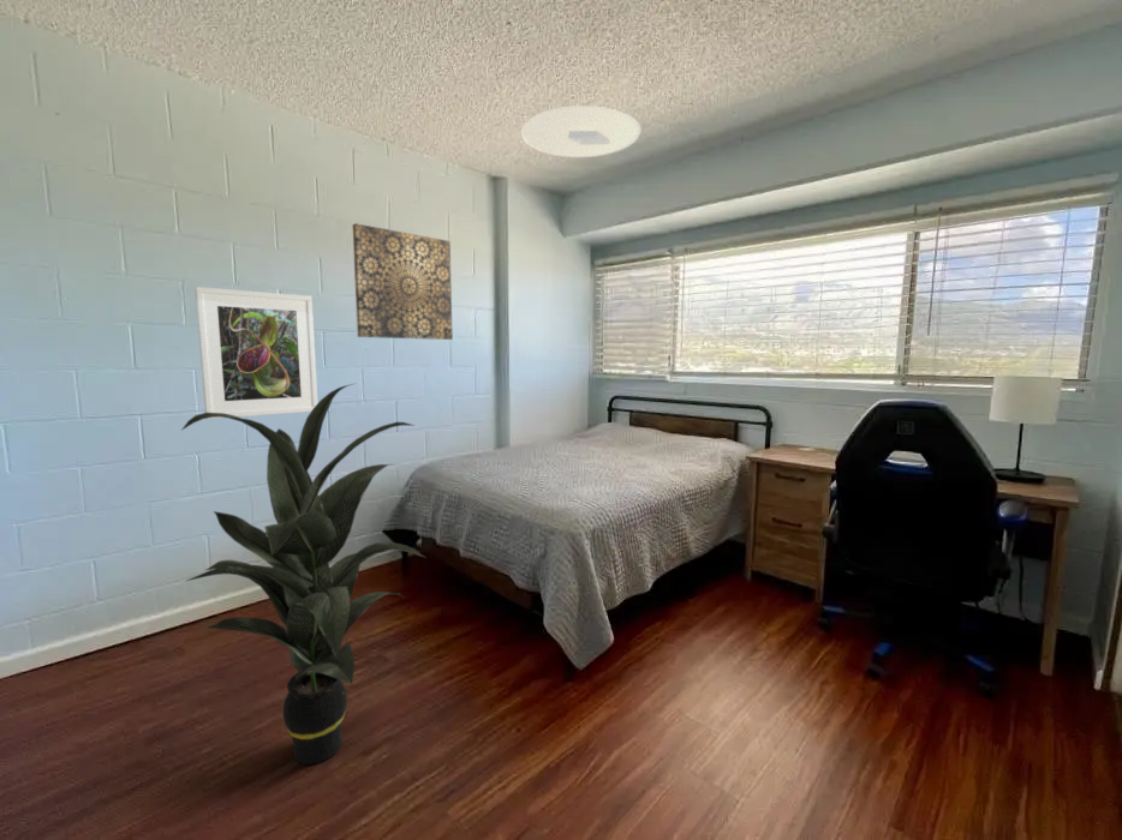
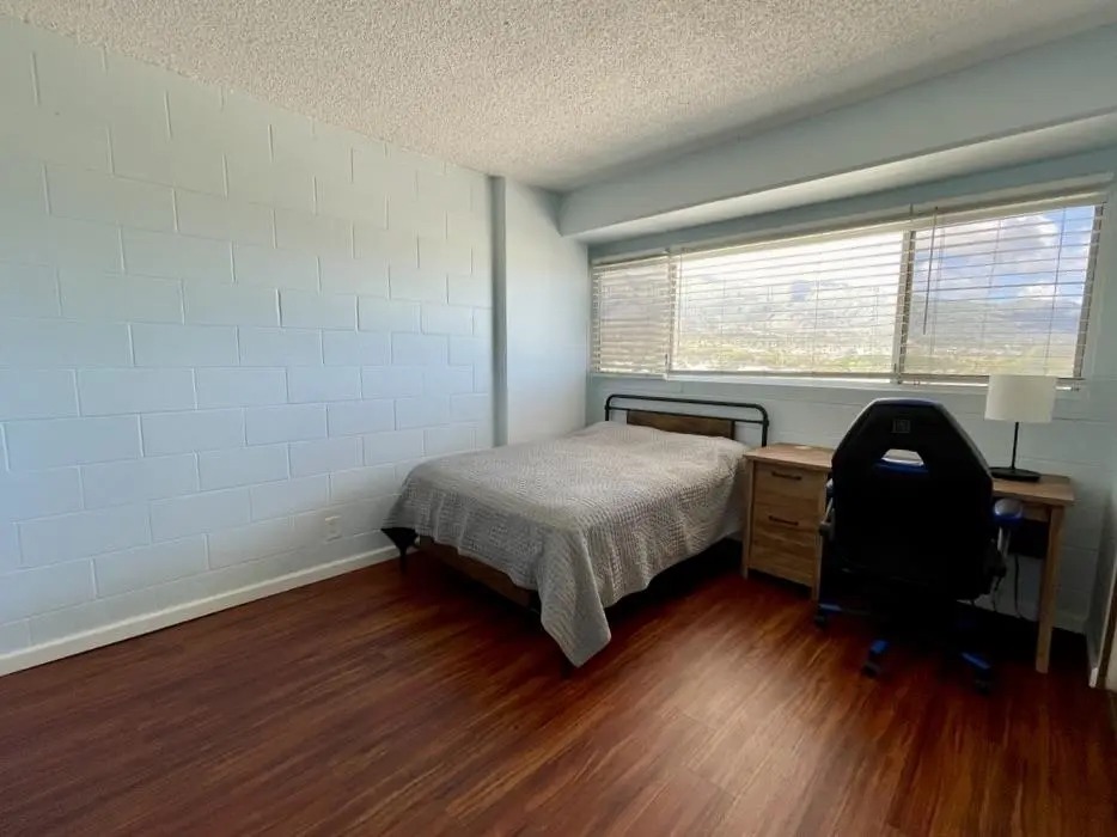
- indoor plant [181,382,428,766]
- ceiling light [520,104,641,158]
- wall art [351,222,454,341]
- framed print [193,286,318,420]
